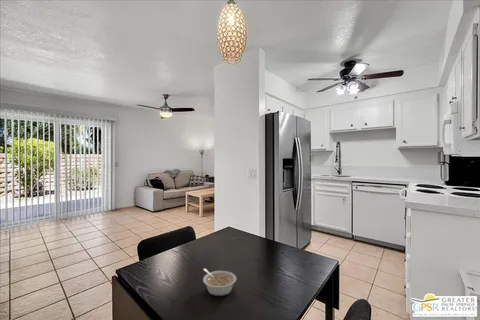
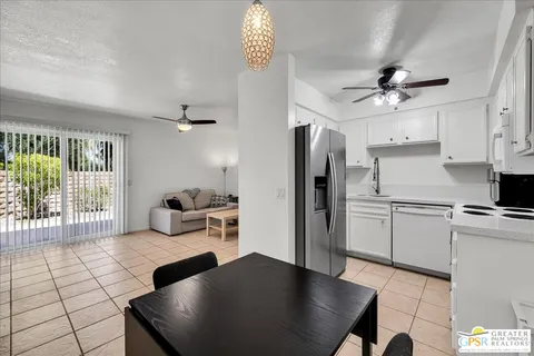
- legume [202,267,237,297]
